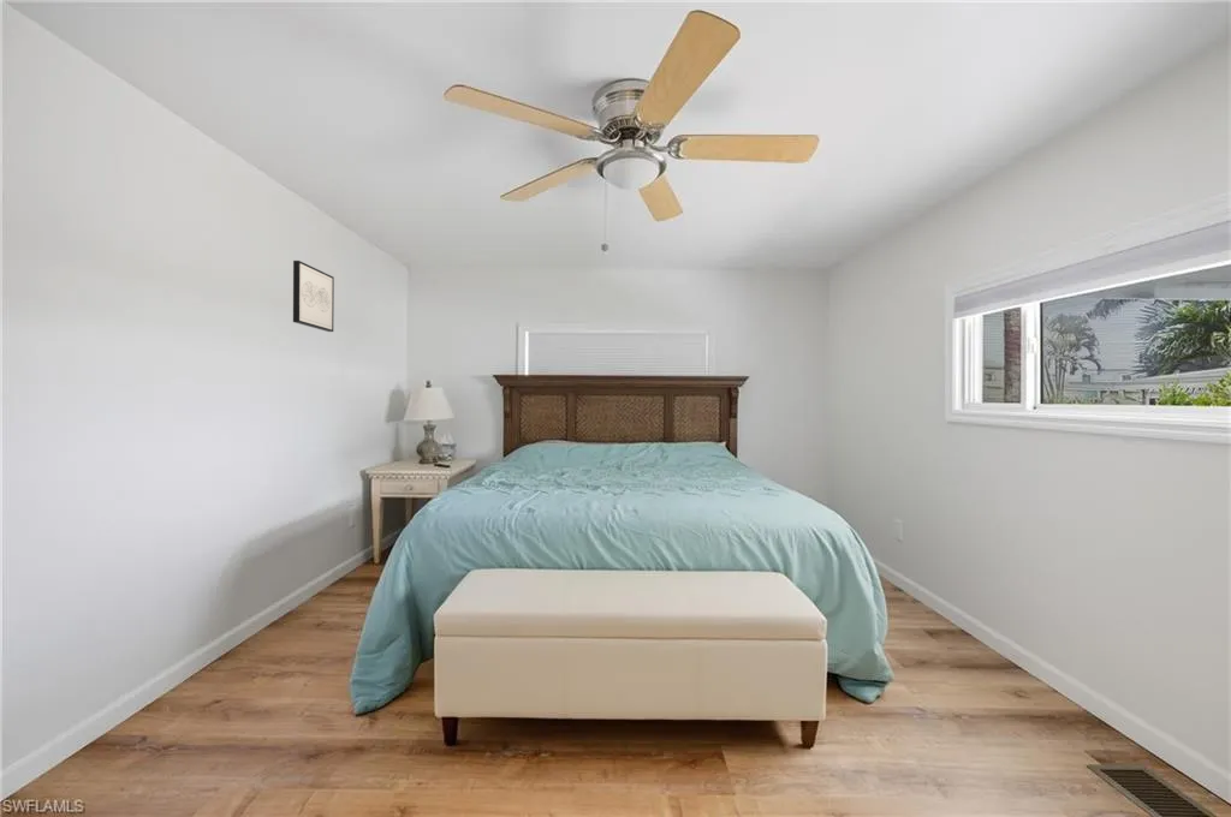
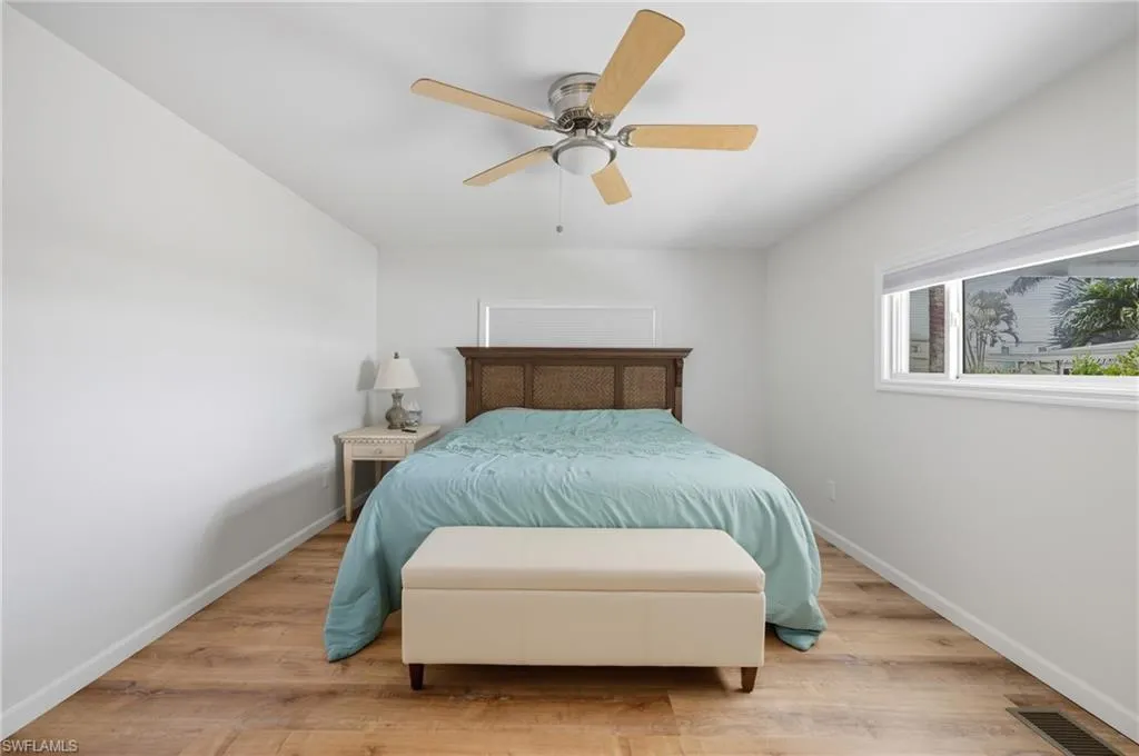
- wall art [292,260,335,333]
